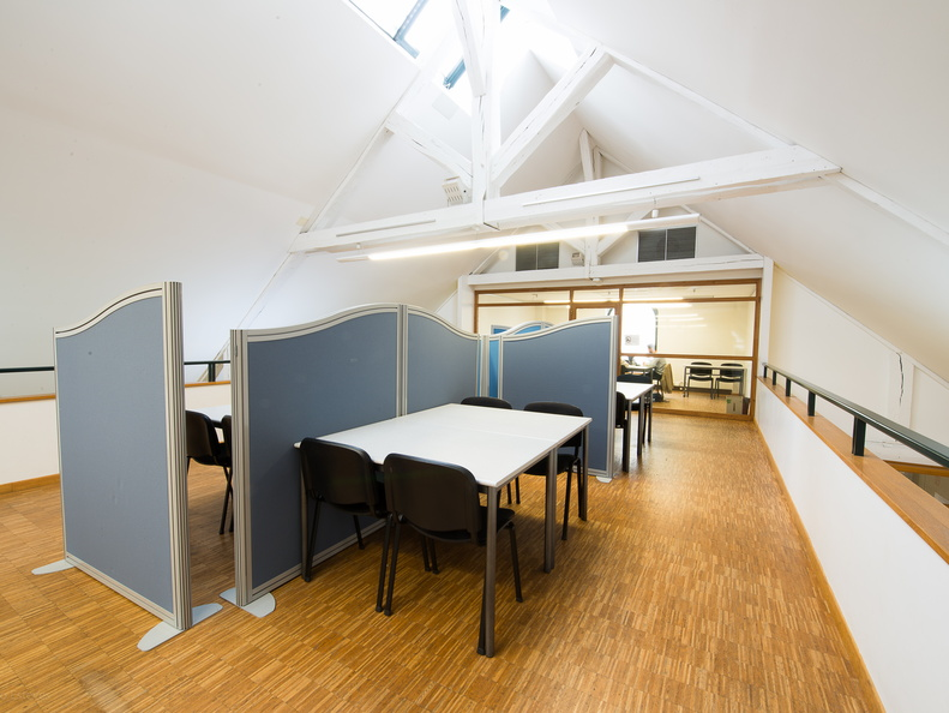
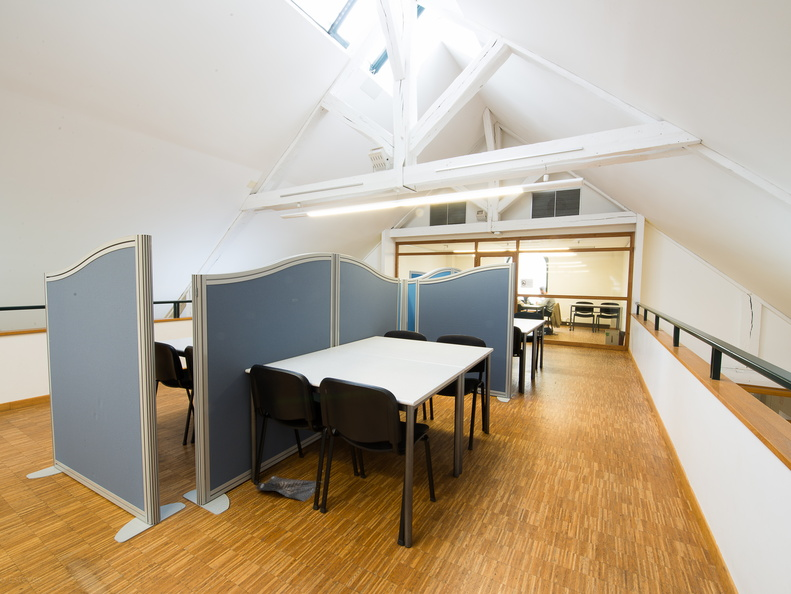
+ bag [255,475,323,502]
